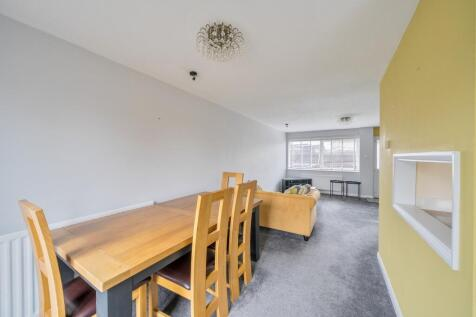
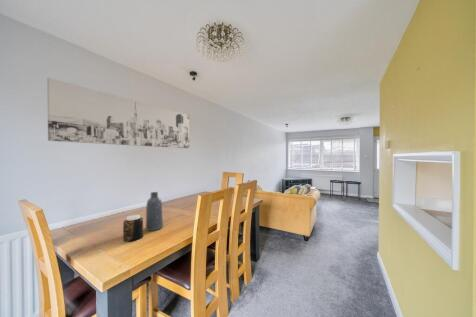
+ wall art [46,77,190,149]
+ vase [145,191,164,232]
+ jar [122,214,144,243]
